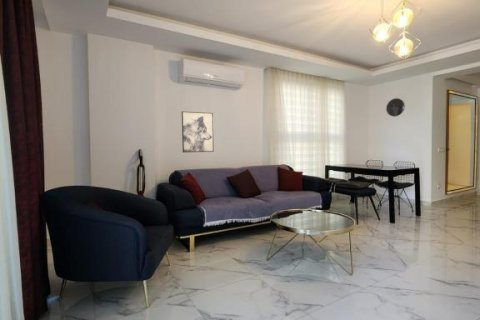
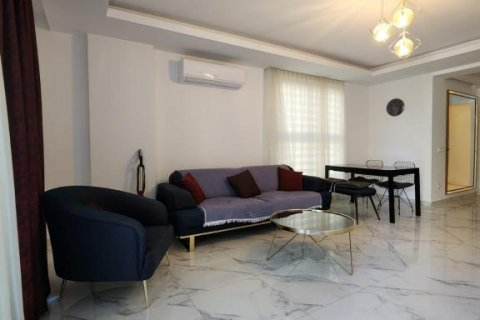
- wall art [181,111,215,153]
